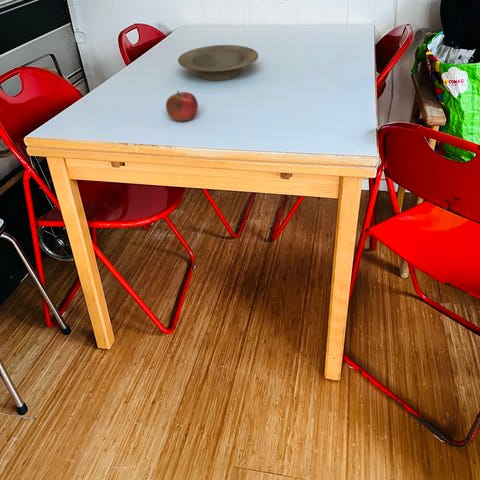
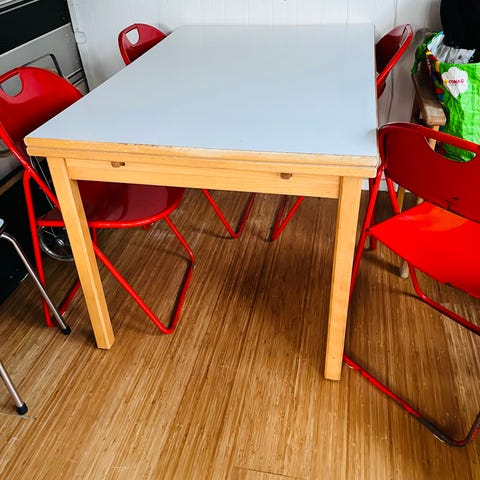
- bowl [177,44,259,82]
- fruit [165,90,199,122]
